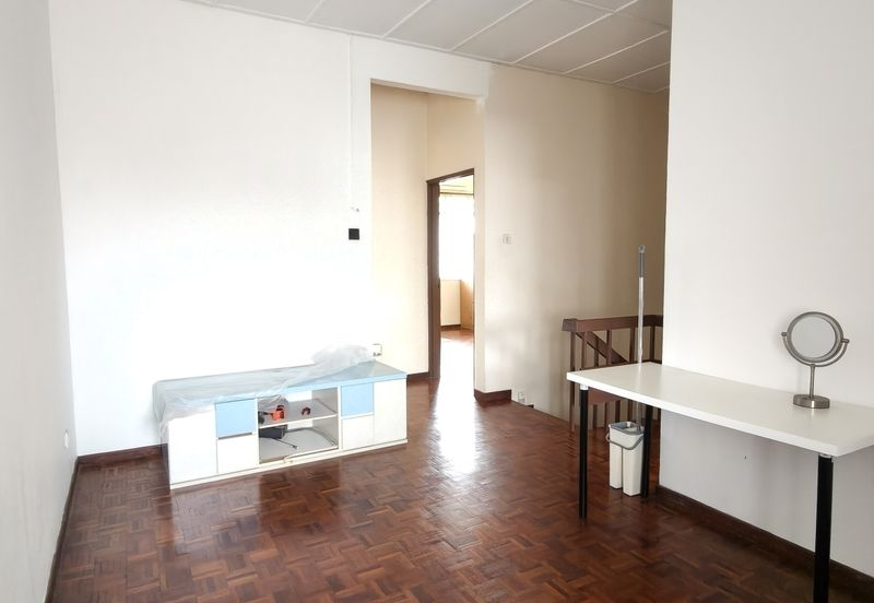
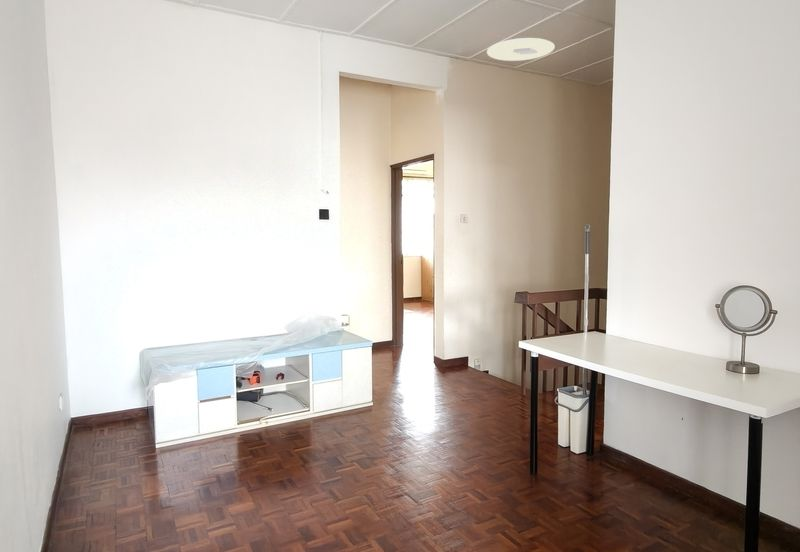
+ ceiling light [486,37,556,62]
